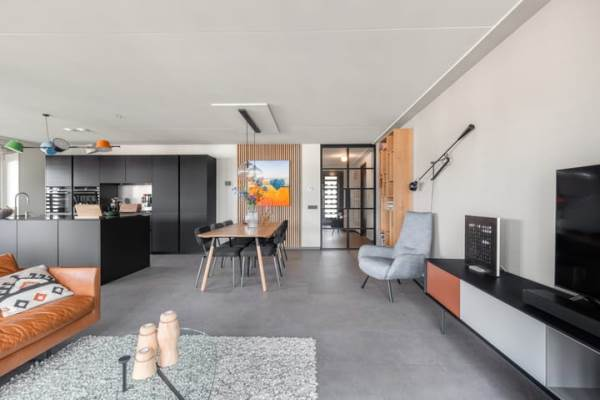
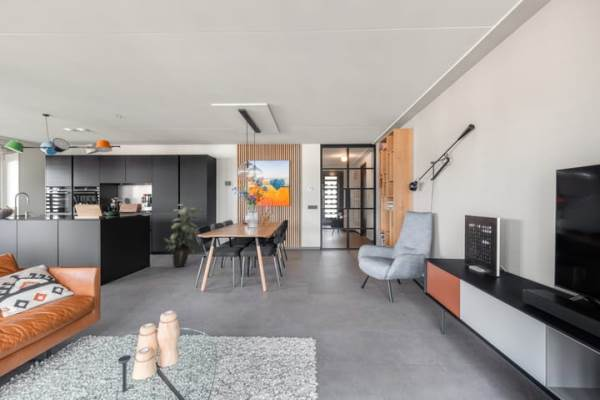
+ indoor plant [163,203,203,268]
